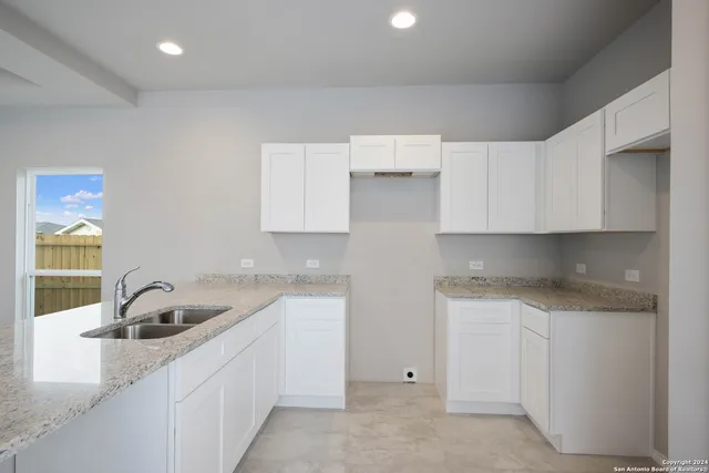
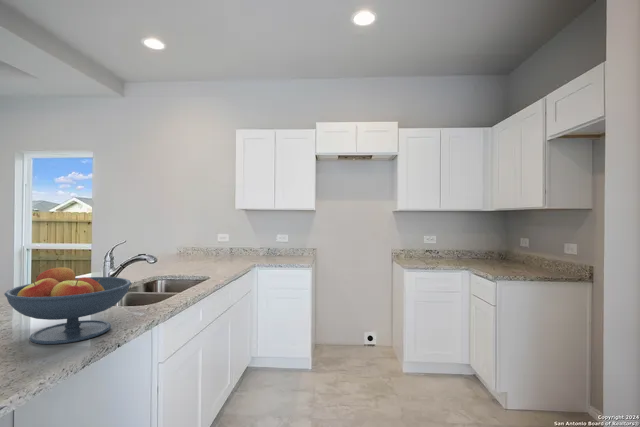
+ fruit bowl [3,266,132,345]
